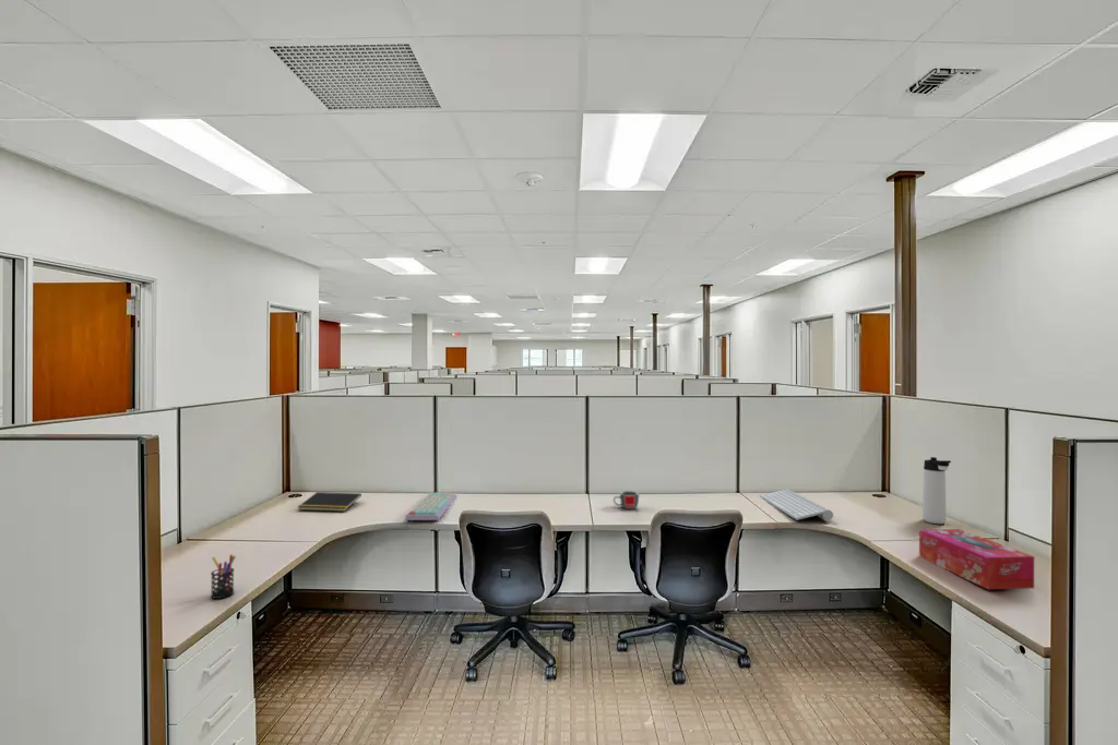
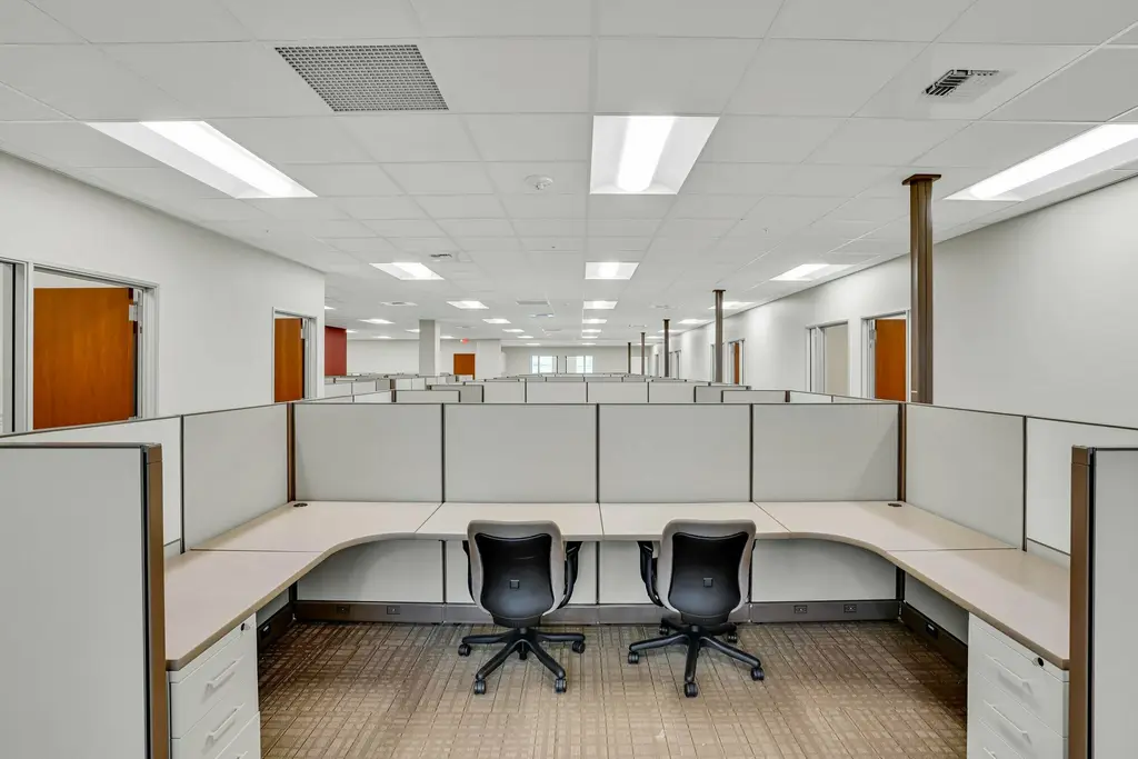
- pen holder [210,553,237,600]
- notepad [297,491,362,513]
- keyboard [759,488,834,521]
- keyboard [404,491,457,521]
- mug [612,490,640,510]
- thermos bottle [921,456,952,525]
- tissue box [918,528,1035,590]
